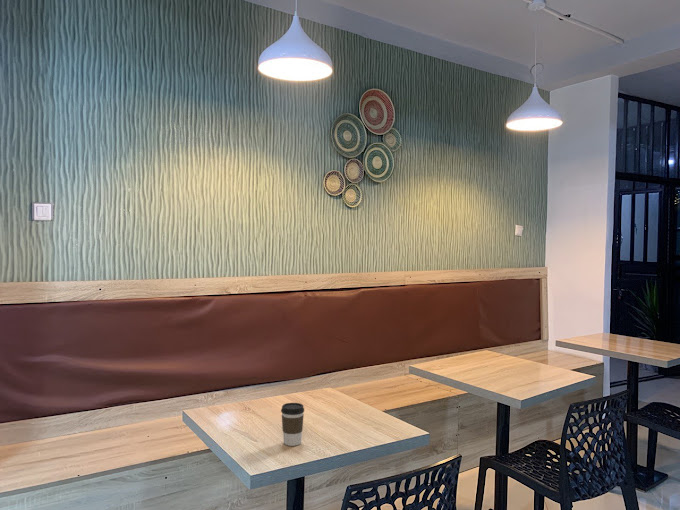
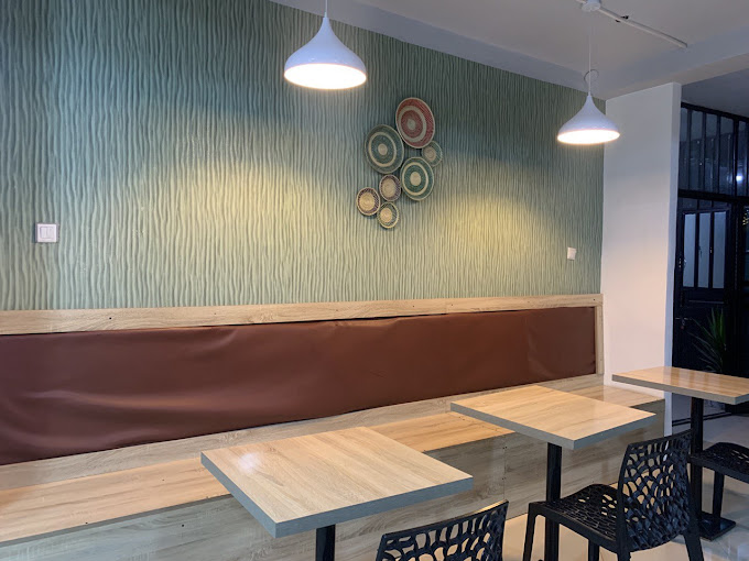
- coffee cup [280,402,305,447]
